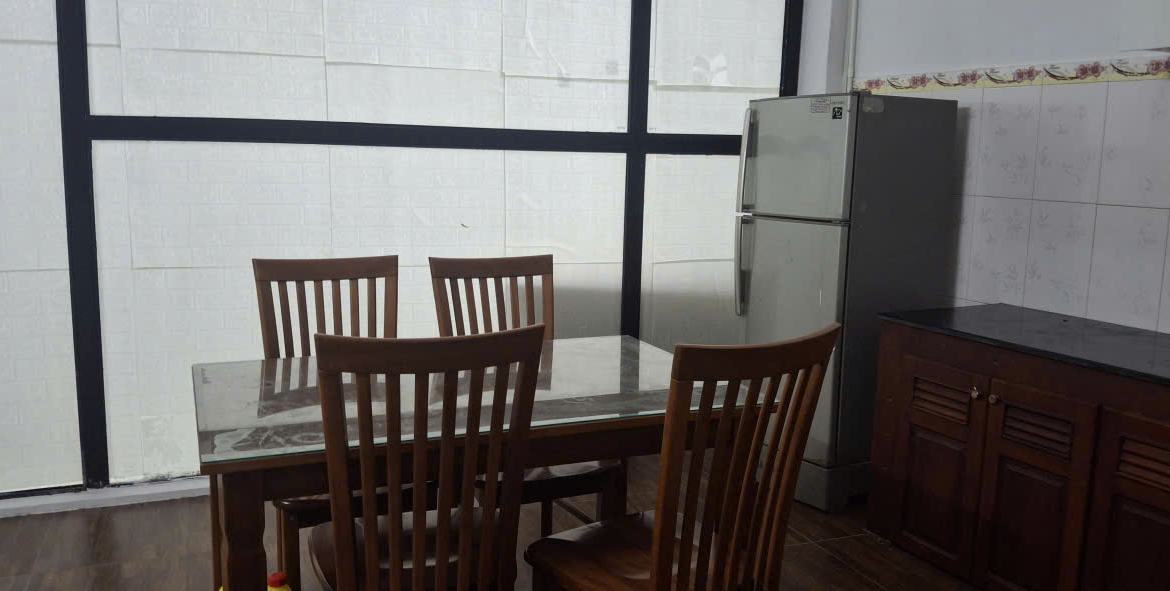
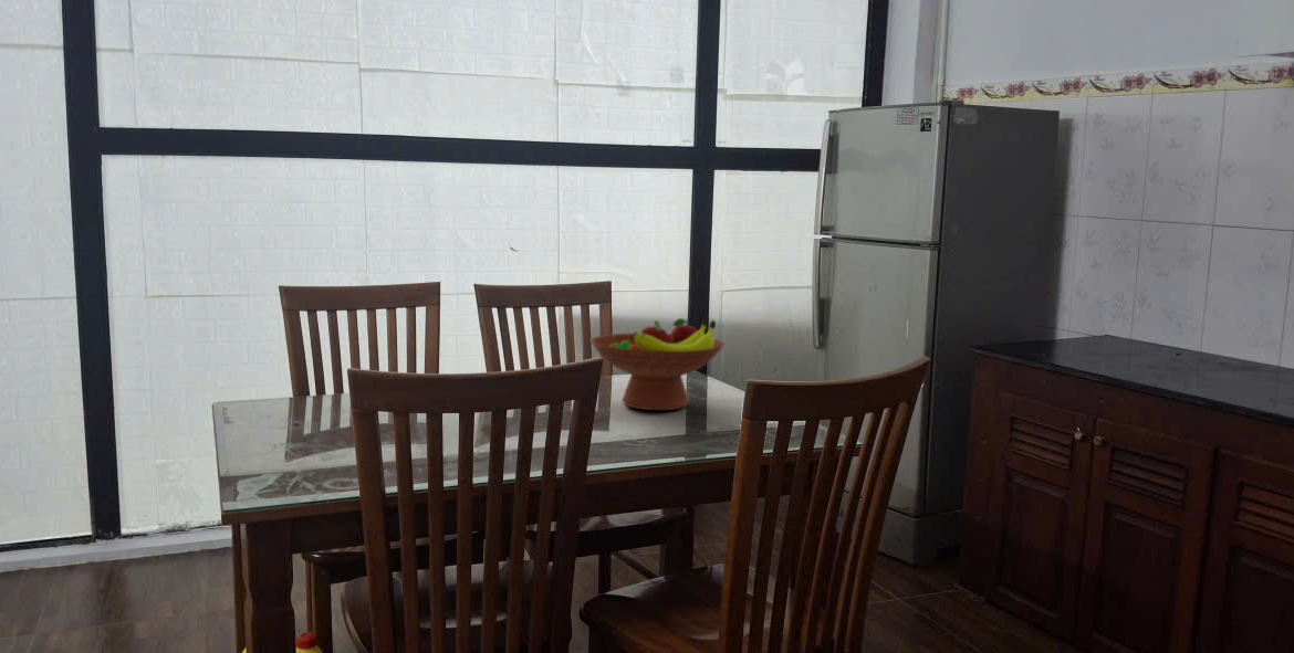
+ fruit bowl [588,316,726,411]
